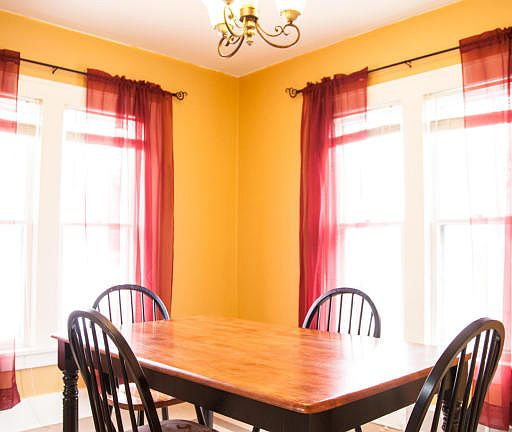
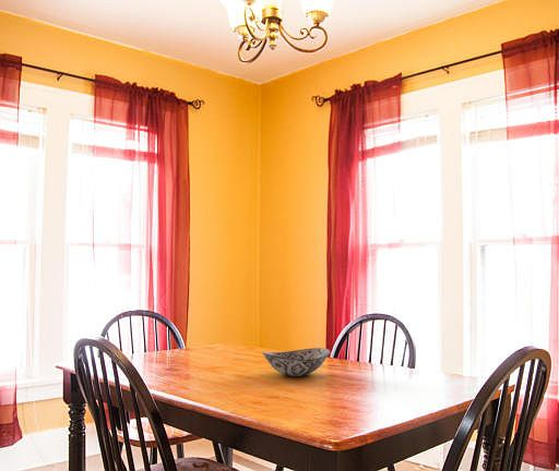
+ decorative bowl [261,347,331,377]
